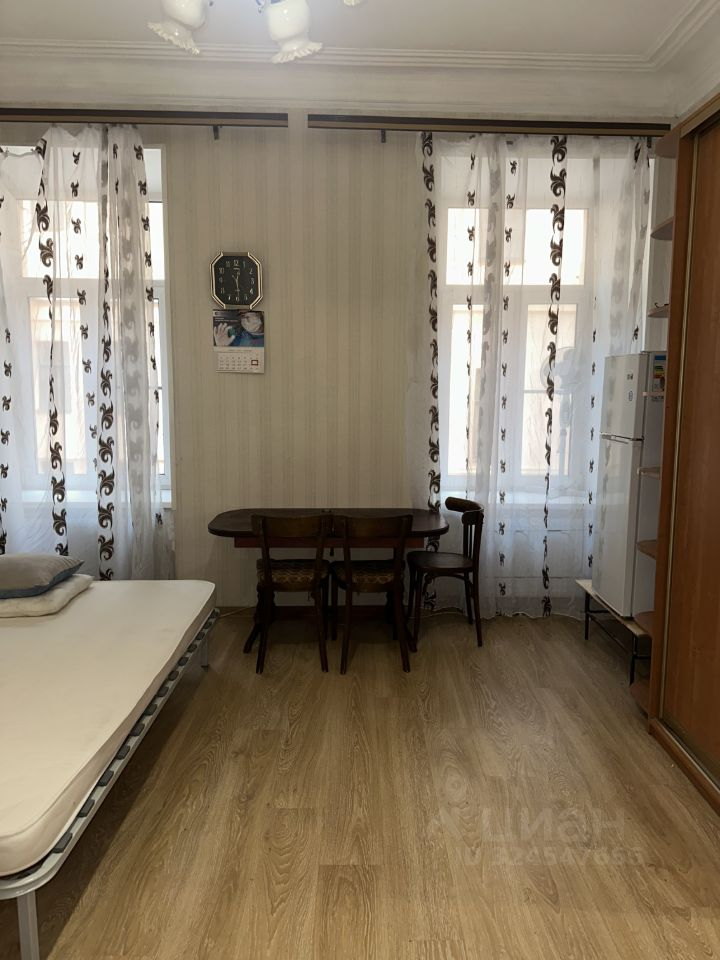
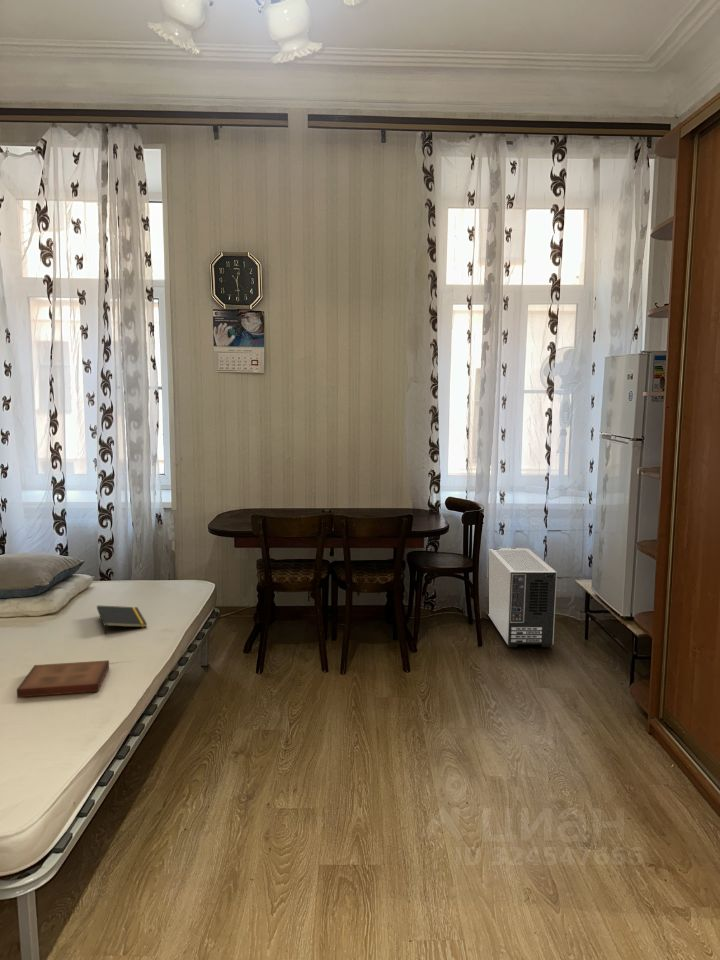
+ book [16,659,110,699]
+ air purifier [487,547,558,648]
+ notepad [96,604,148,635]
